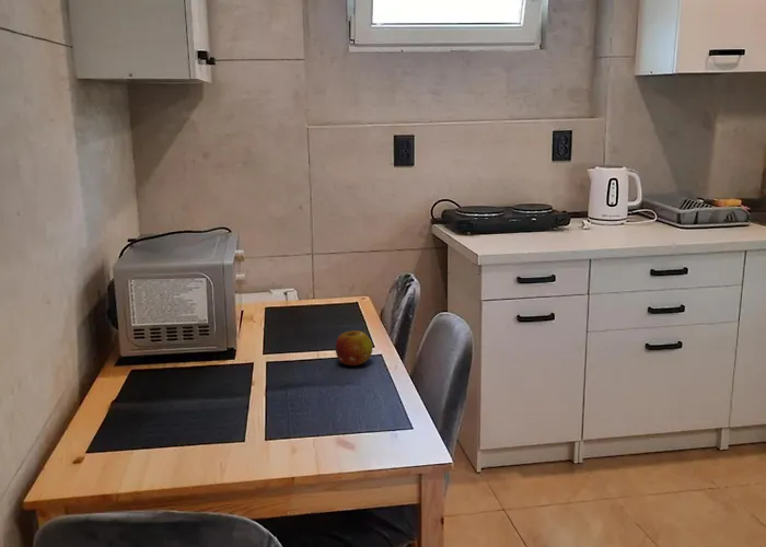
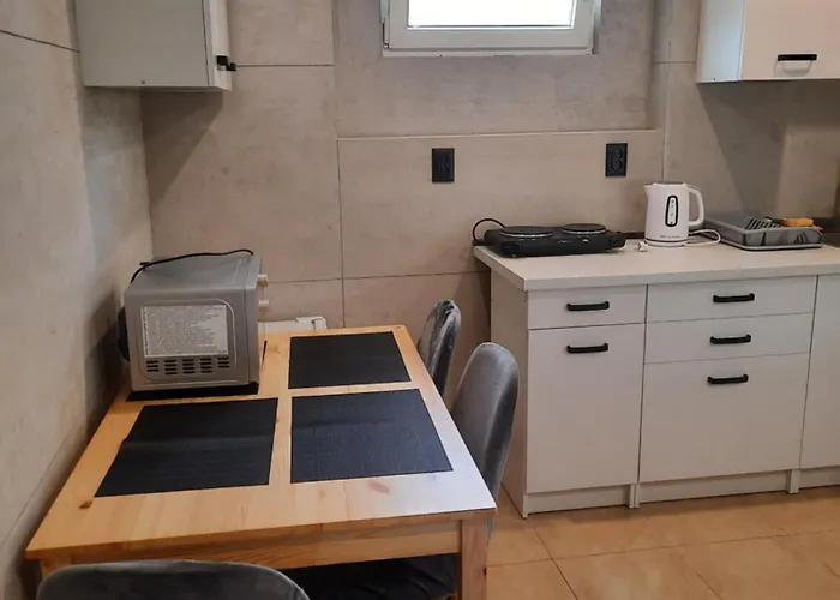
- fruit [335,329,373,366]
